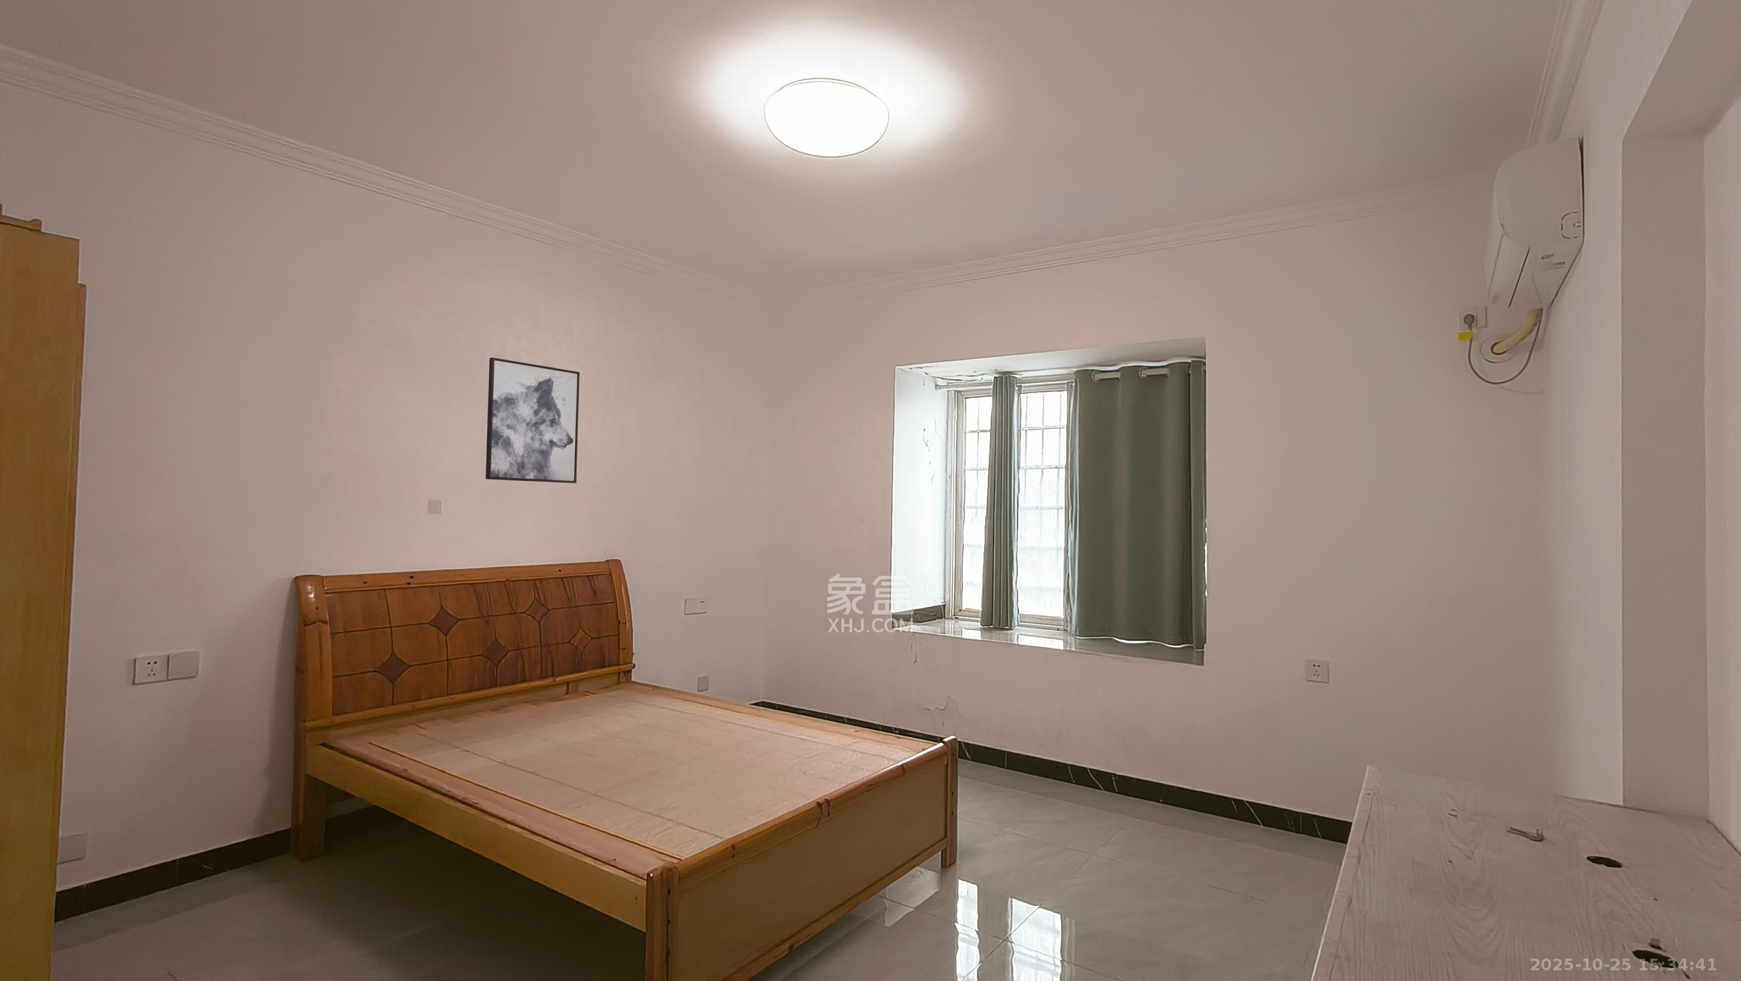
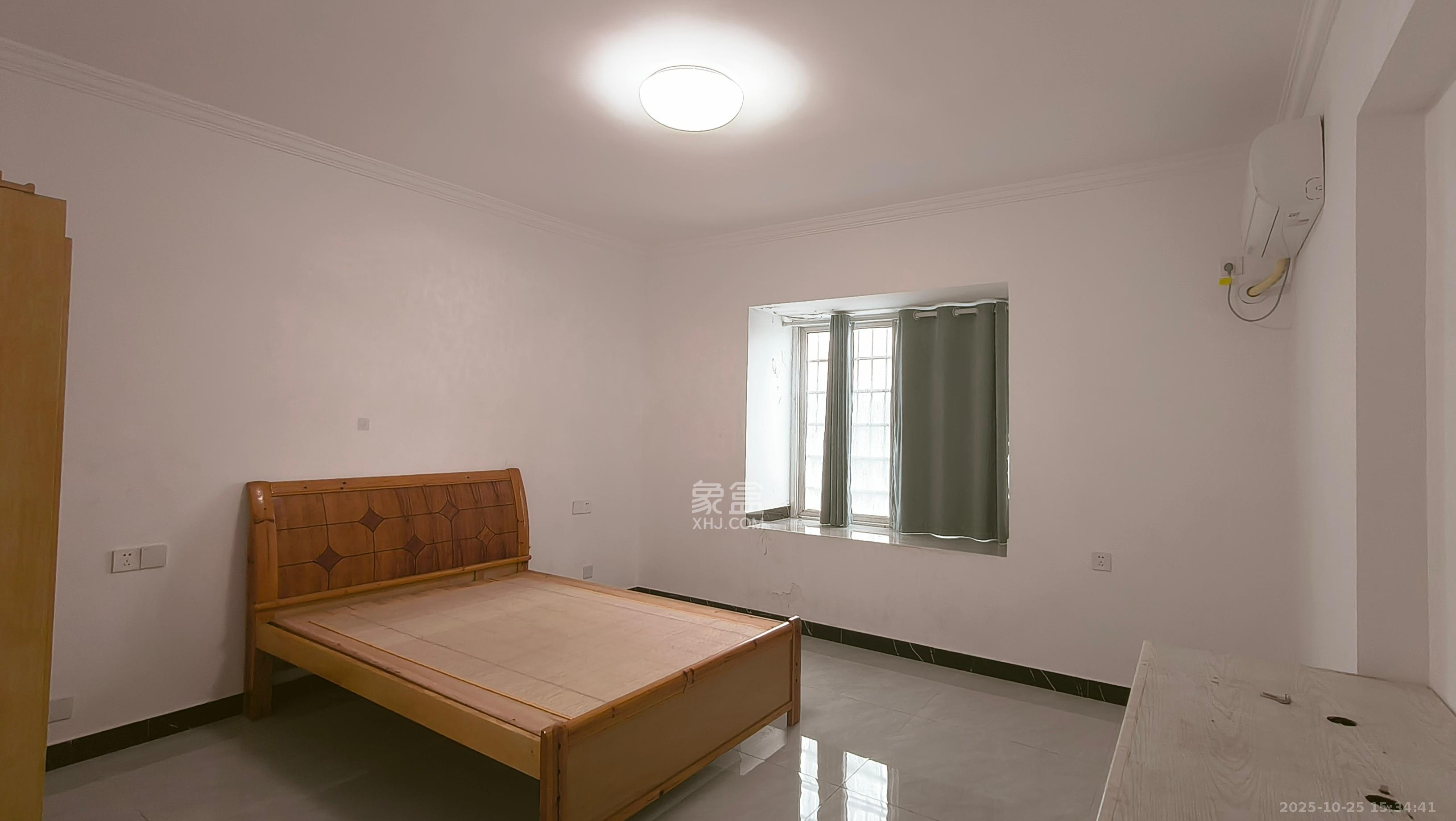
- wall art [484,357,580,484]
